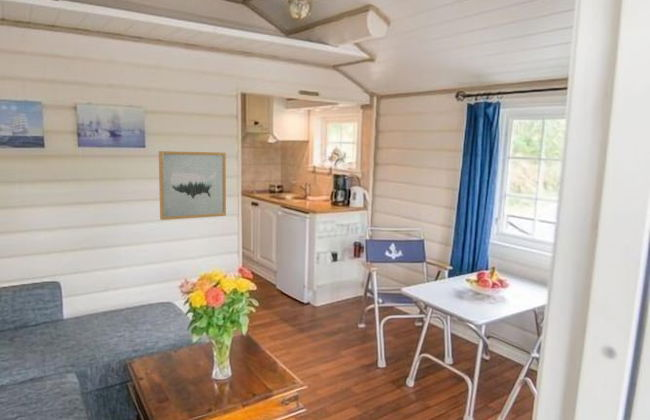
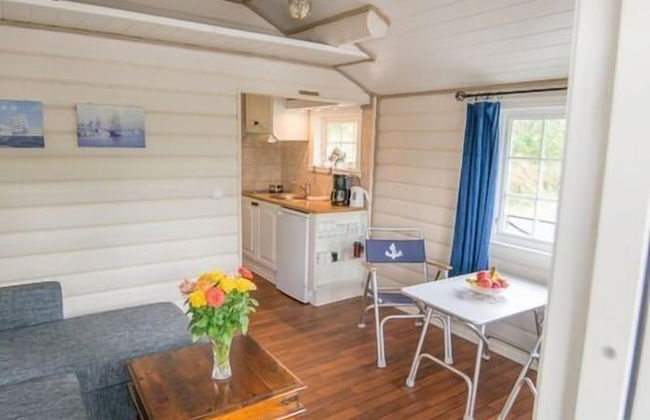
- wall art [158,150,227,221]
